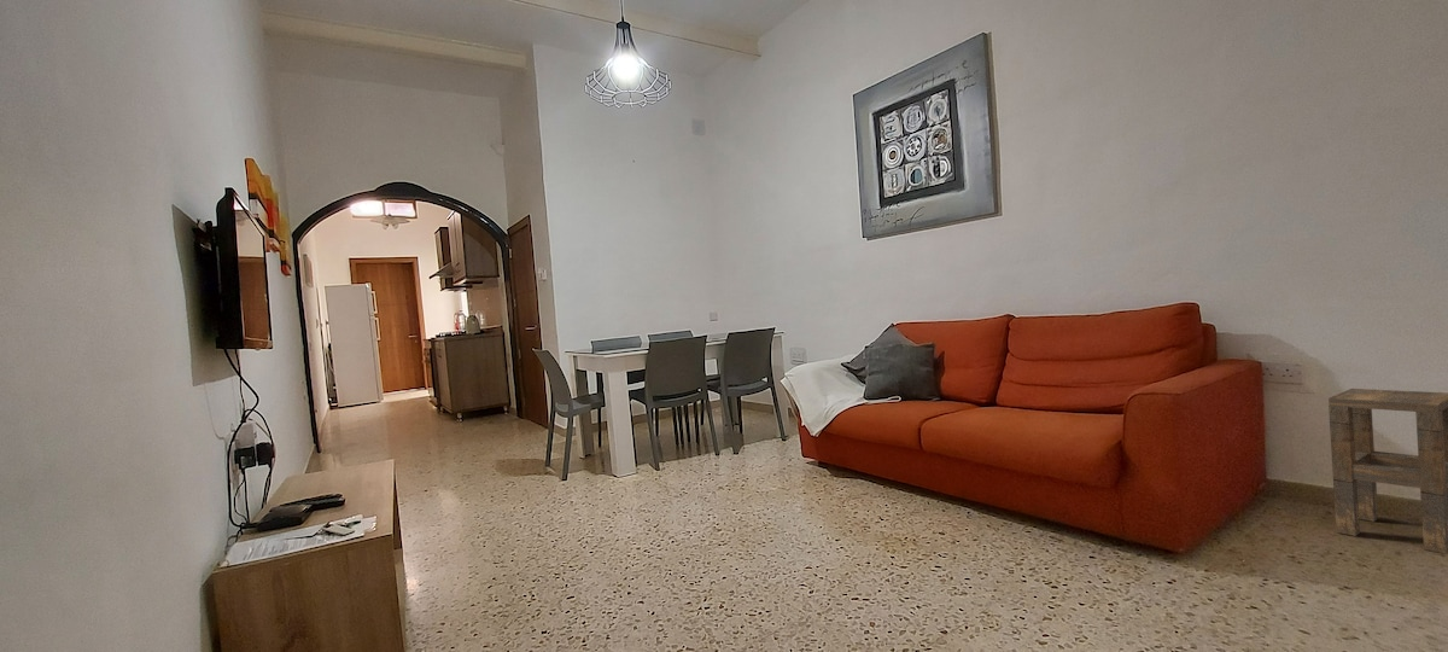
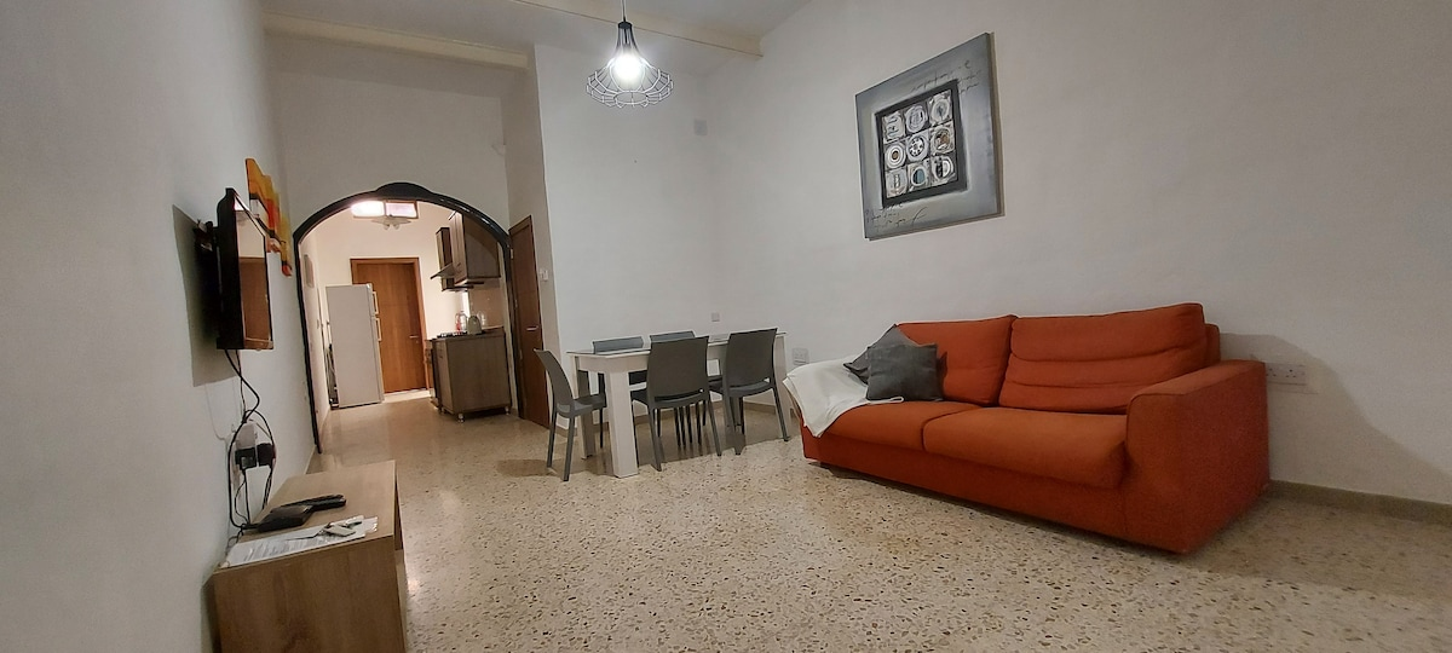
- side table [1327,388,1448,555]
